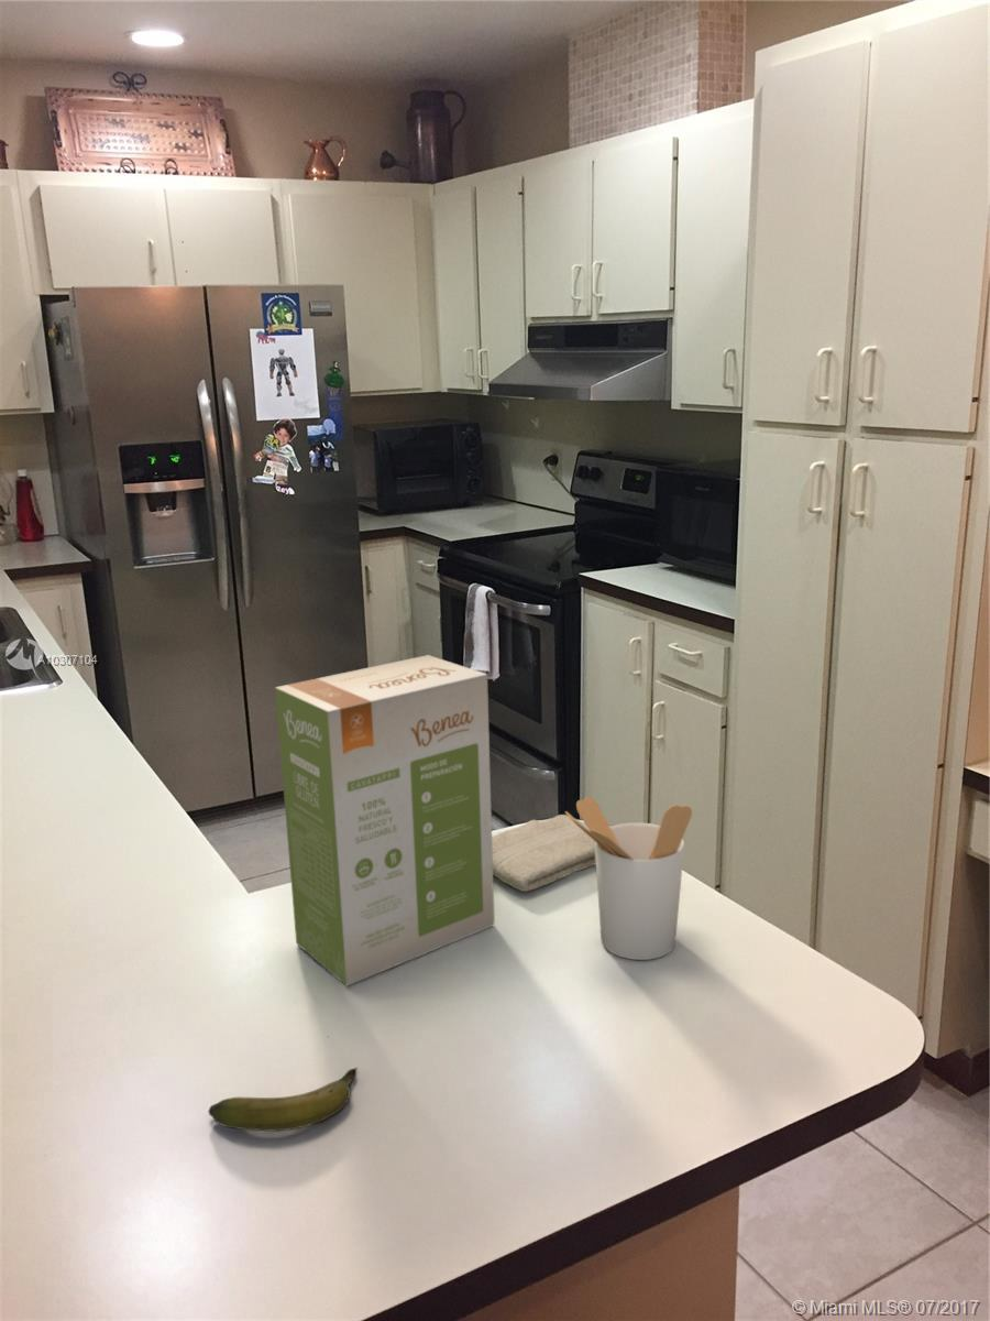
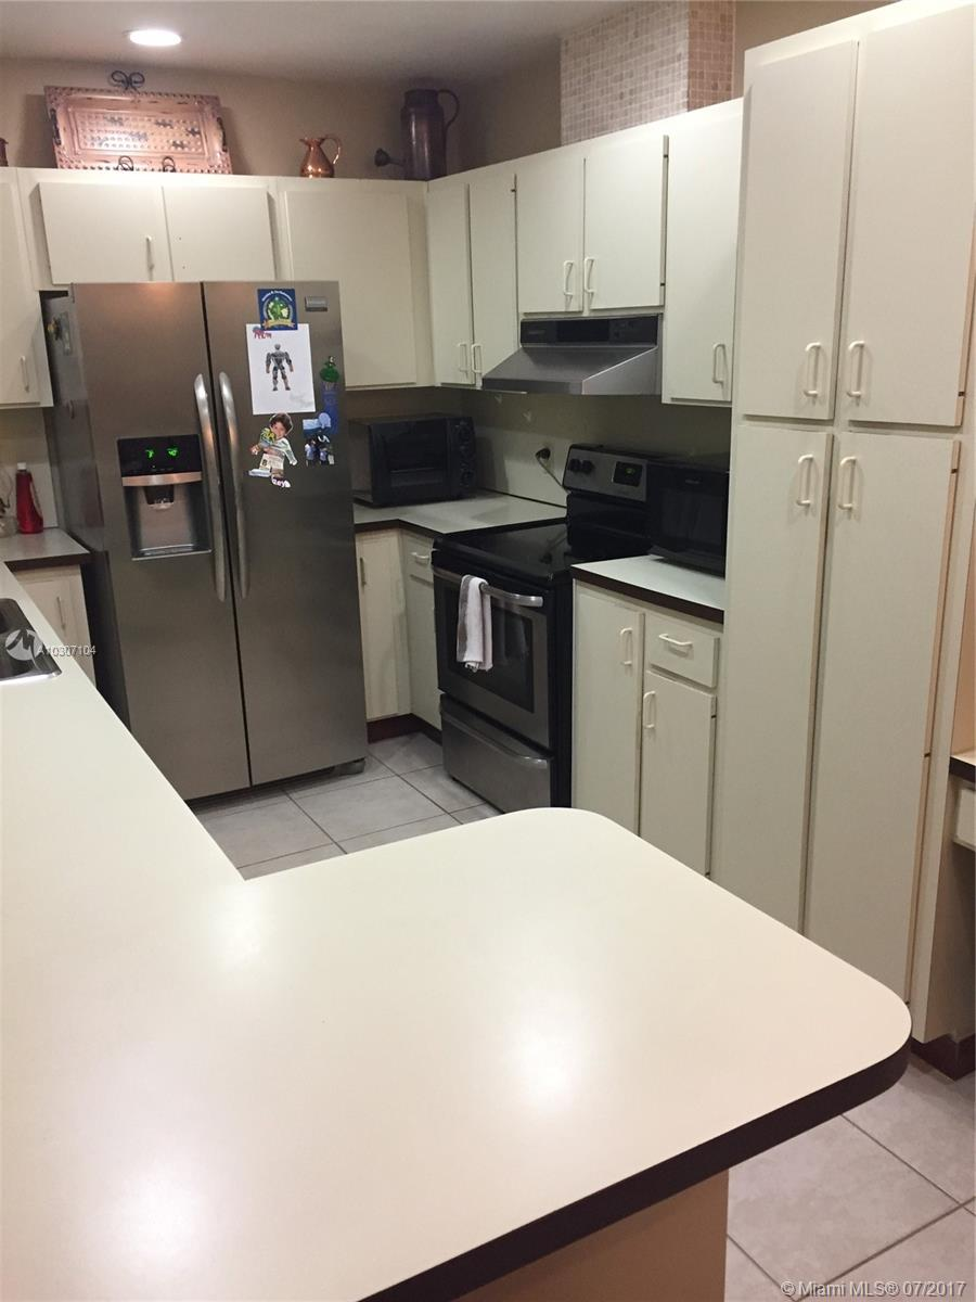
- food box [274,654,495,987]
- banana [208,1067,359,1132]
- washcloth [492,814,596,893]
- utensil holder [564,796,693,961]
